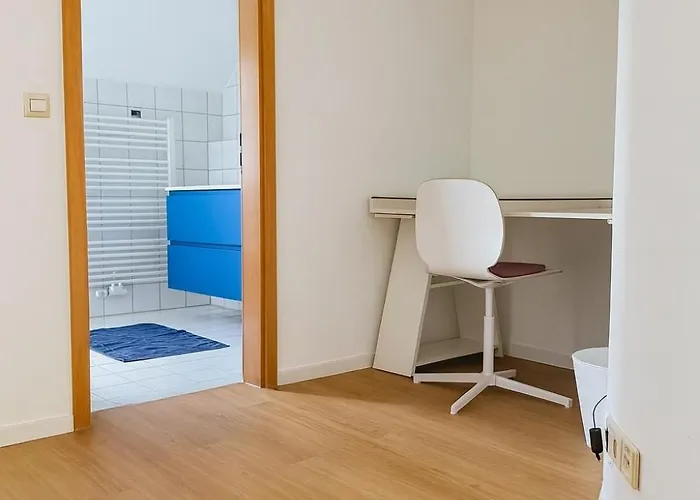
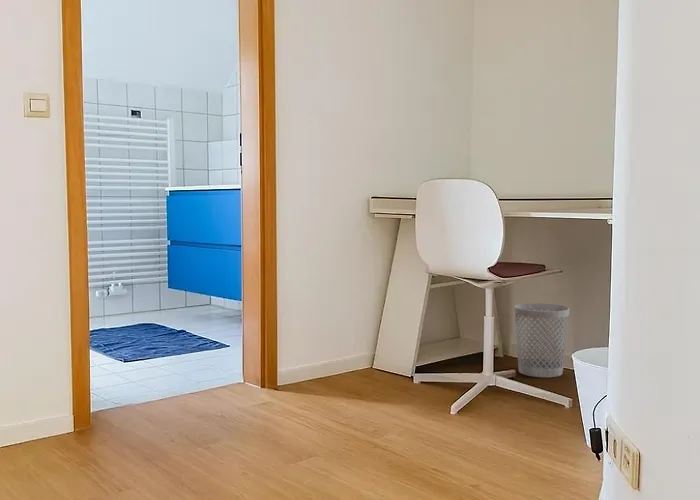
+ wastebasket [514,302,571,378]
